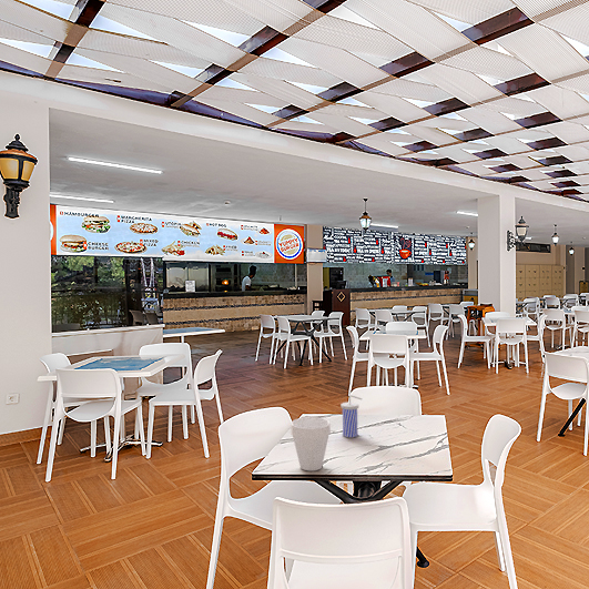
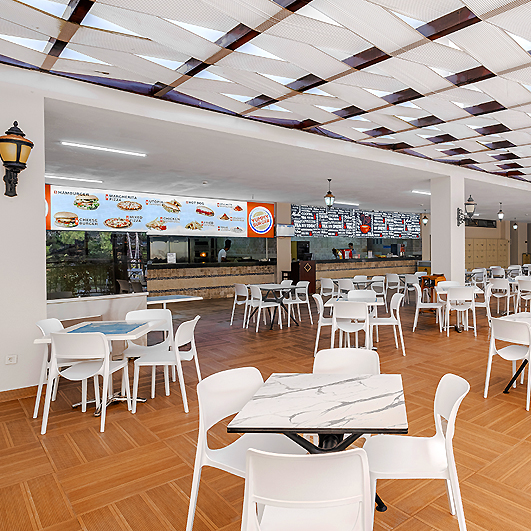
- cup [290,416,332,471]
- beverage cup [339,394,363,438]
